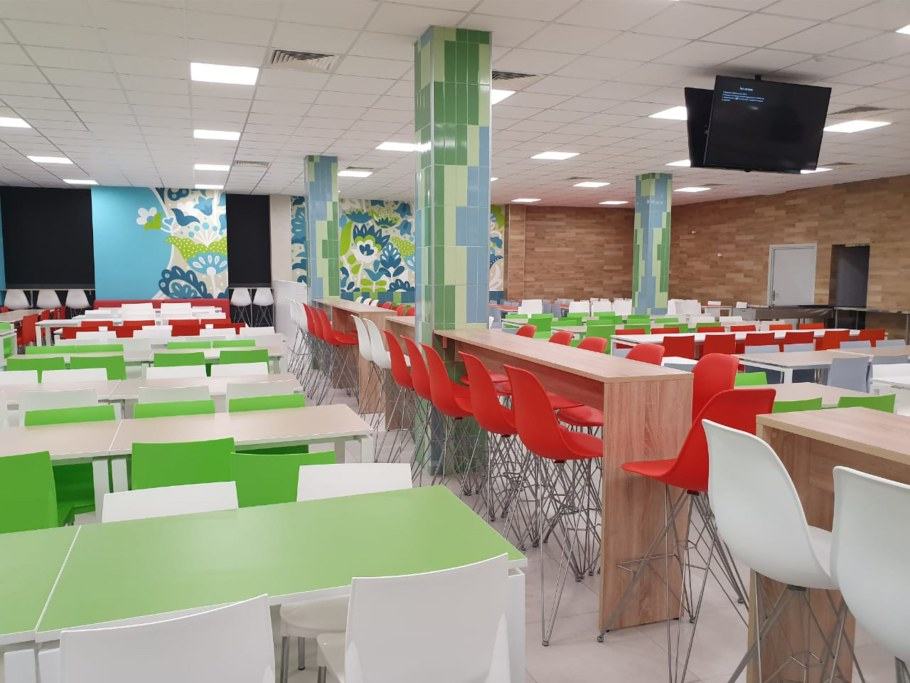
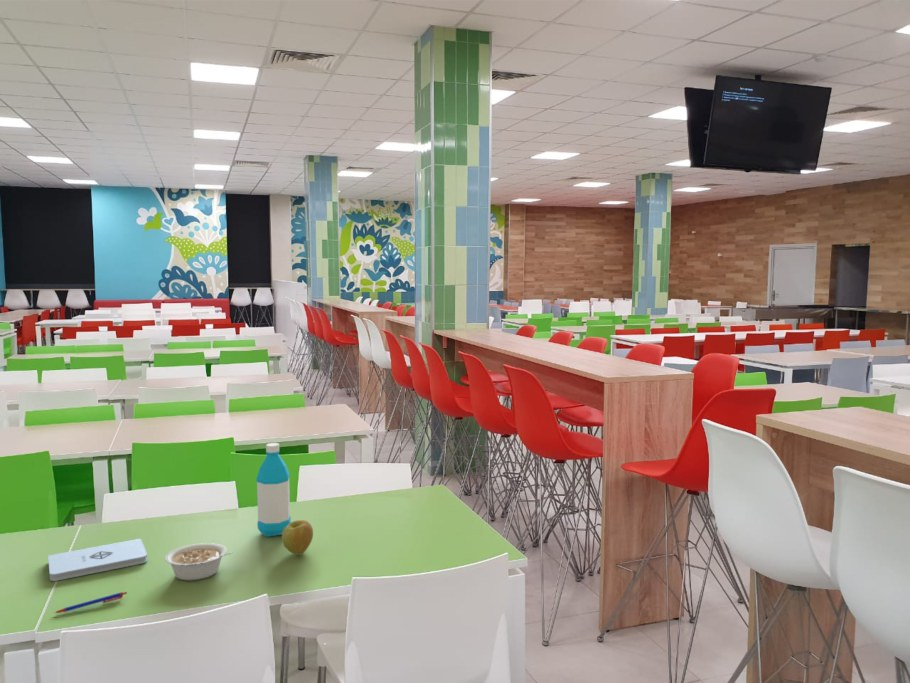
+ pen [53,591,128,614]
+ apple [281,519,314,556]
+ water bottle [255,442,292,538]
+ legume [164,542,232,581]
+ notepad [47,537,148,582]
